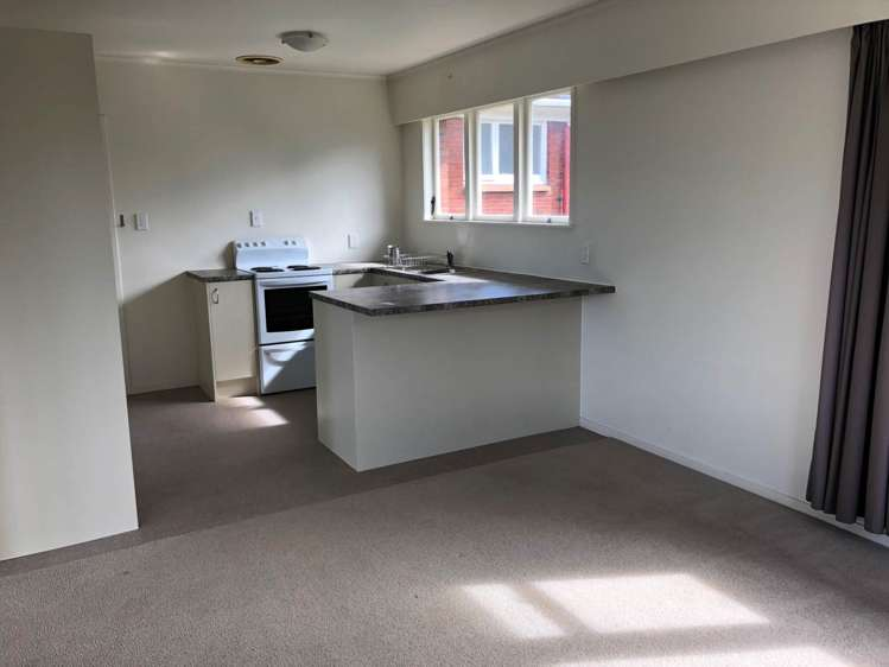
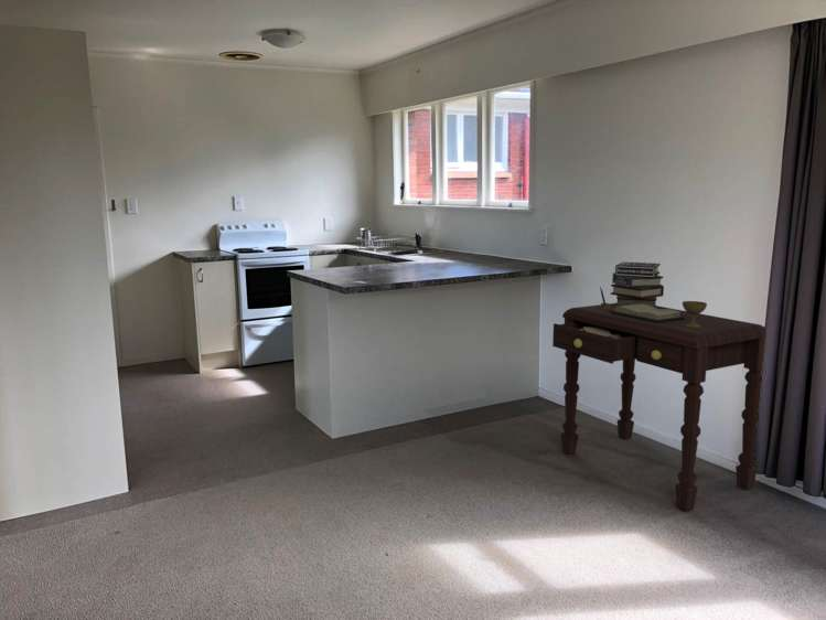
+ desk [551,260,766,512]
